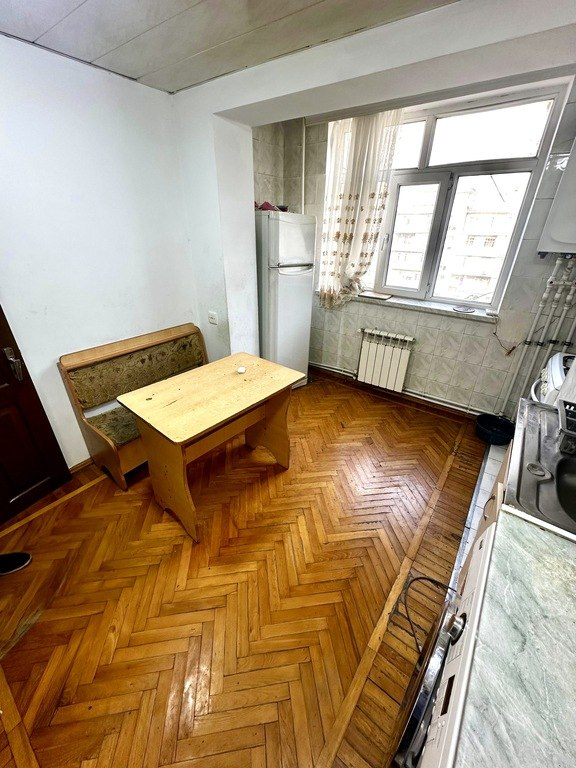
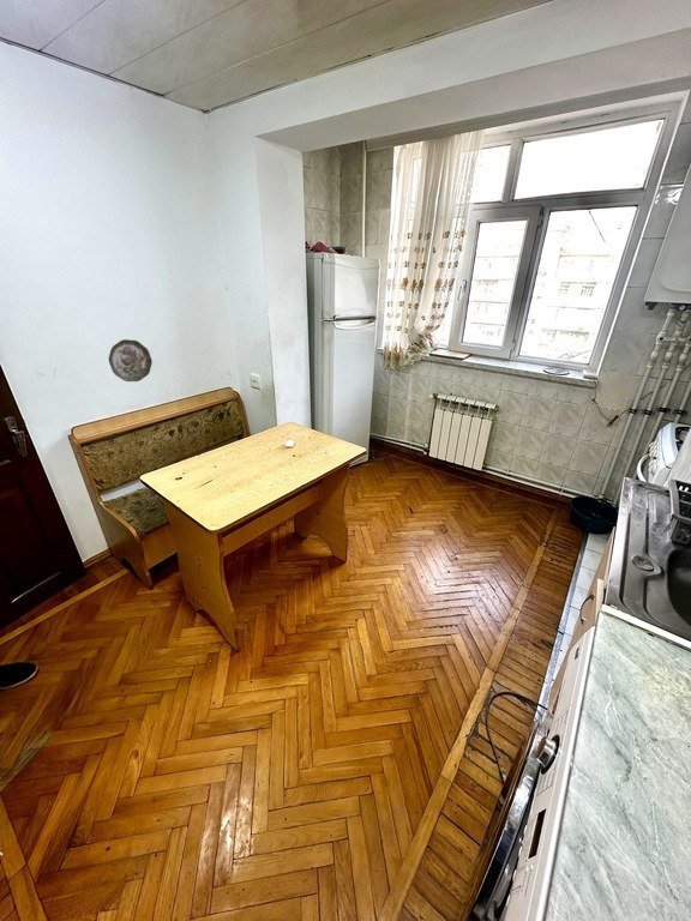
+ decorative plate [108,338,154,383]
